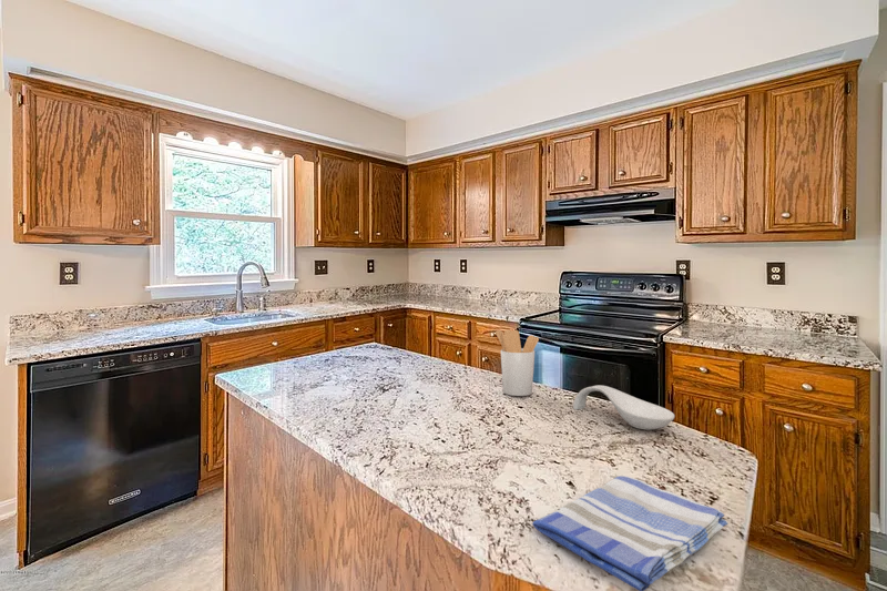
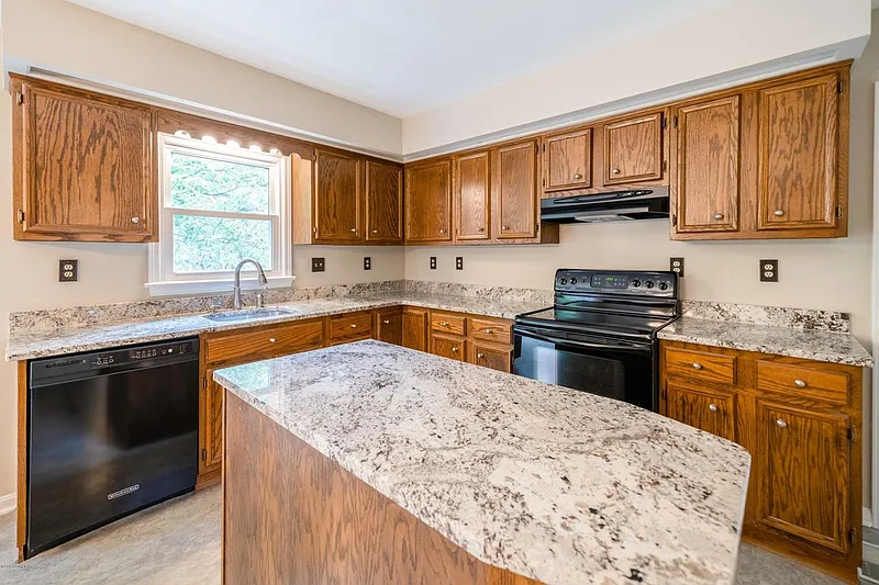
- spoon rest [572,384,675,430]
- utensil holder [495,329,540,397]
- dish towel [531,475,730,591]
